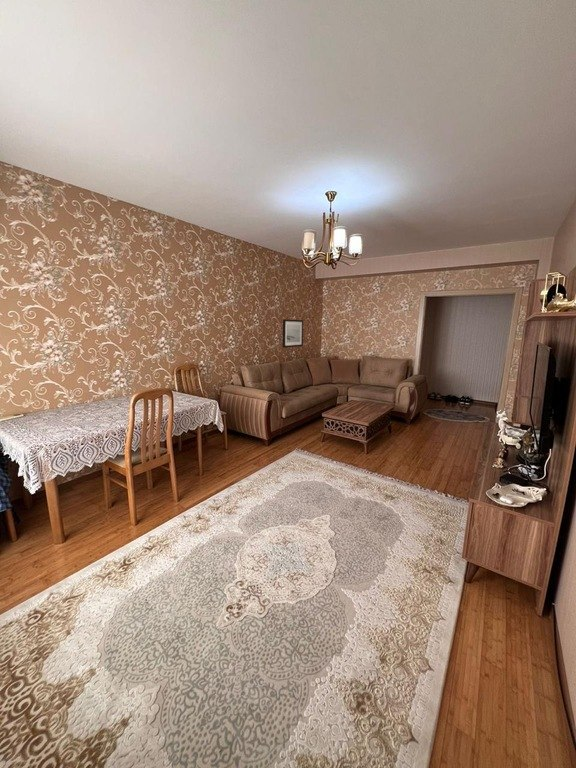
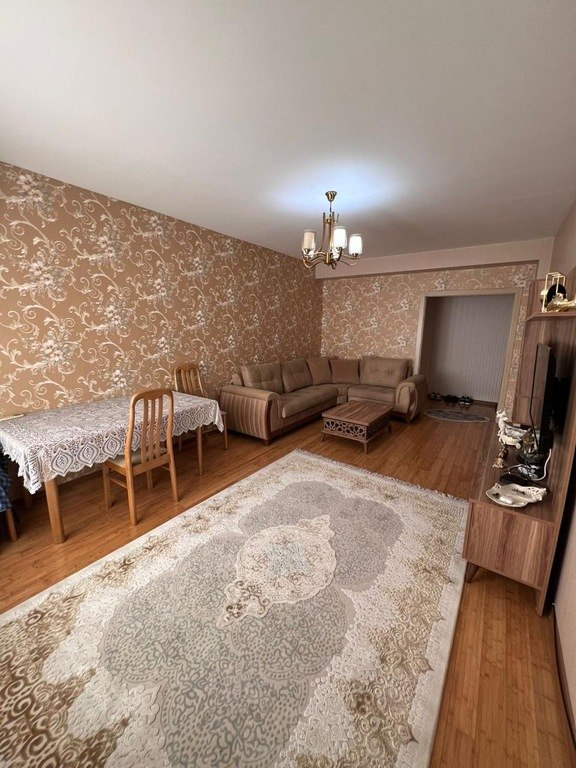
- wall art [282,318,304,349]
